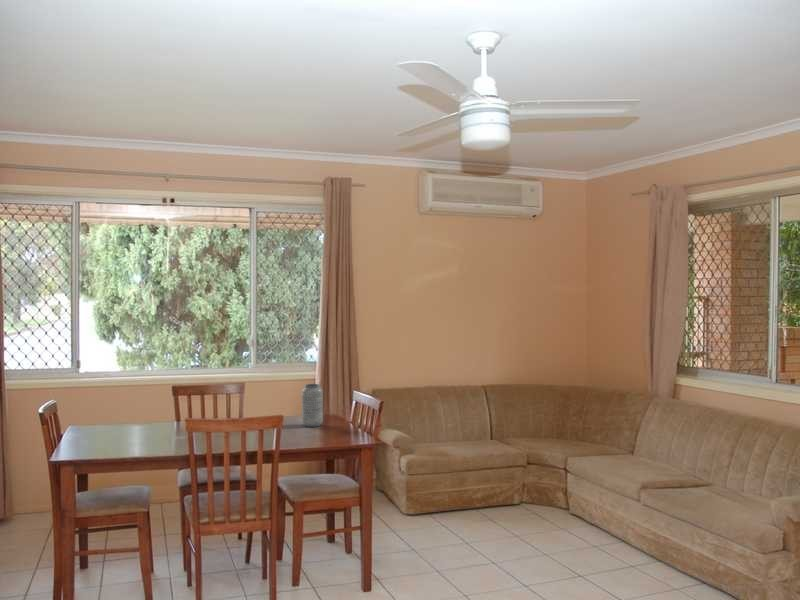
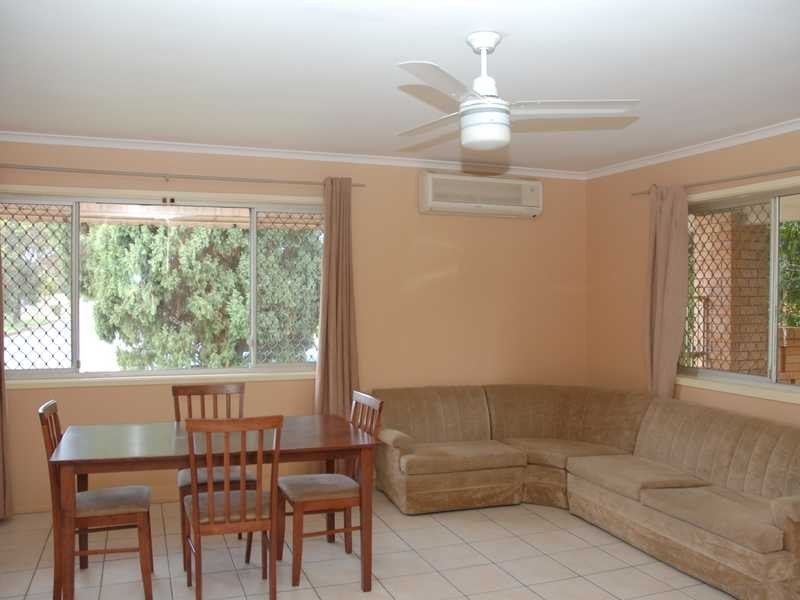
- vase [301,383,324,428]
